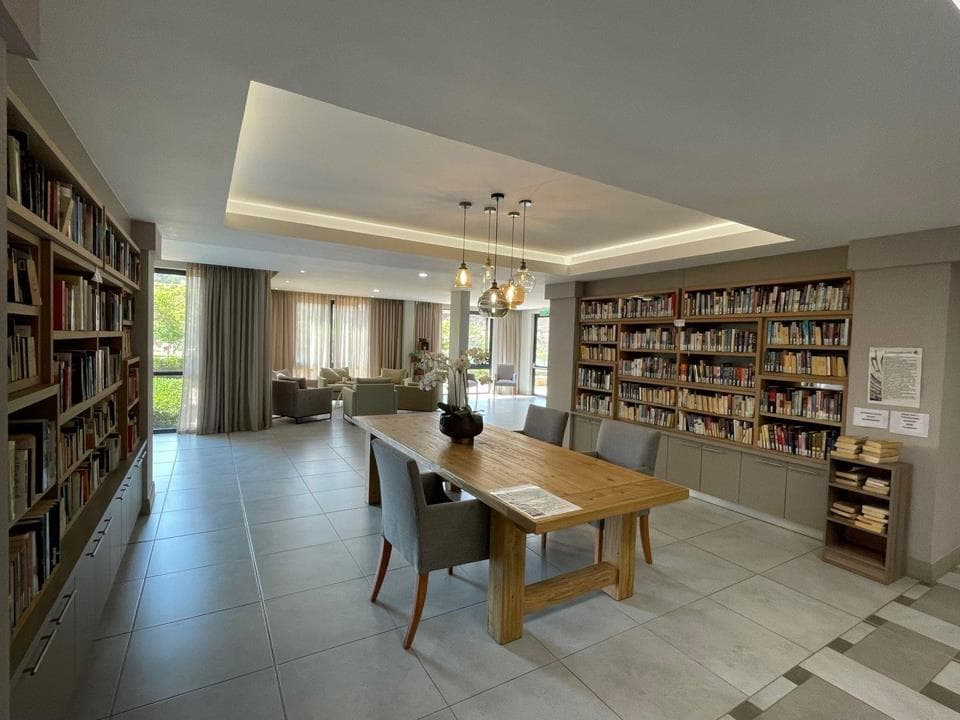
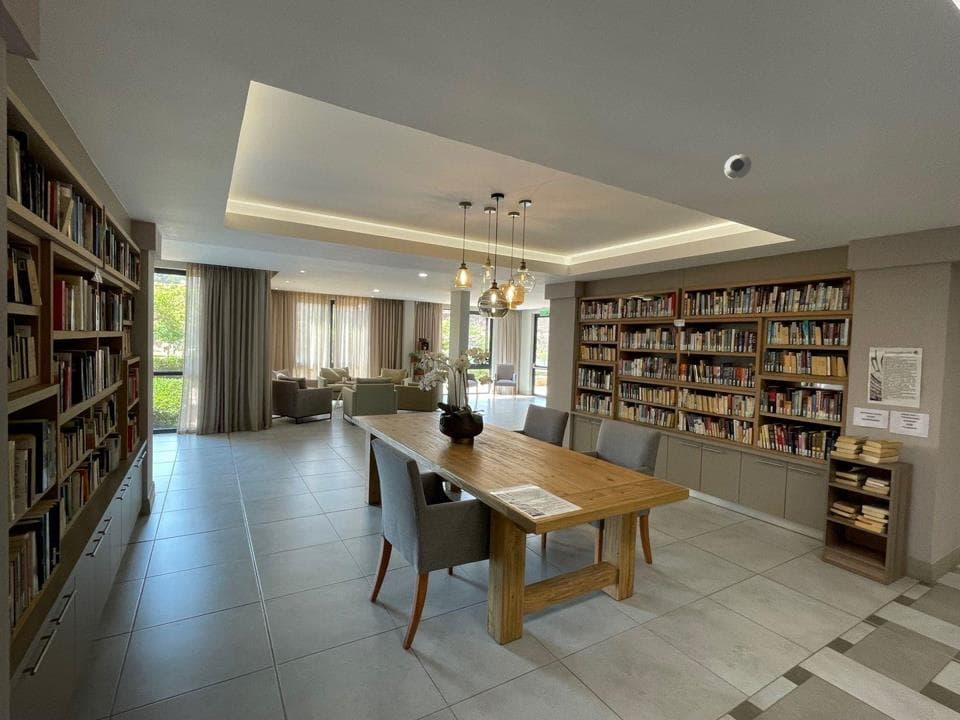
+ smoke detector [723,153,752,180]
